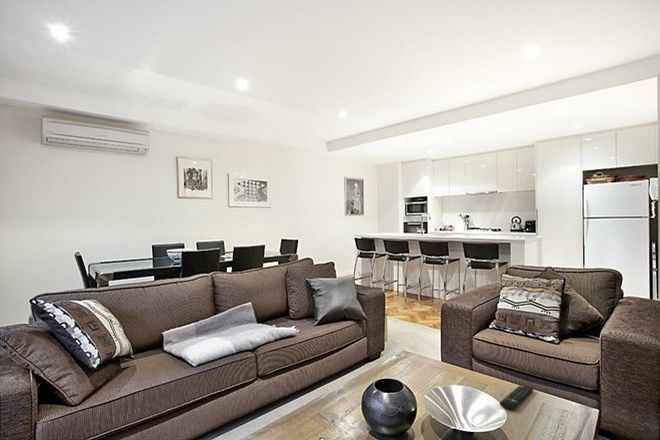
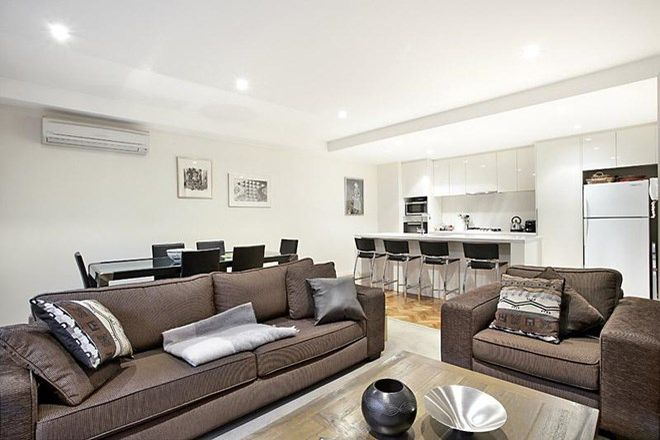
- remote control [499,384,534,410]
